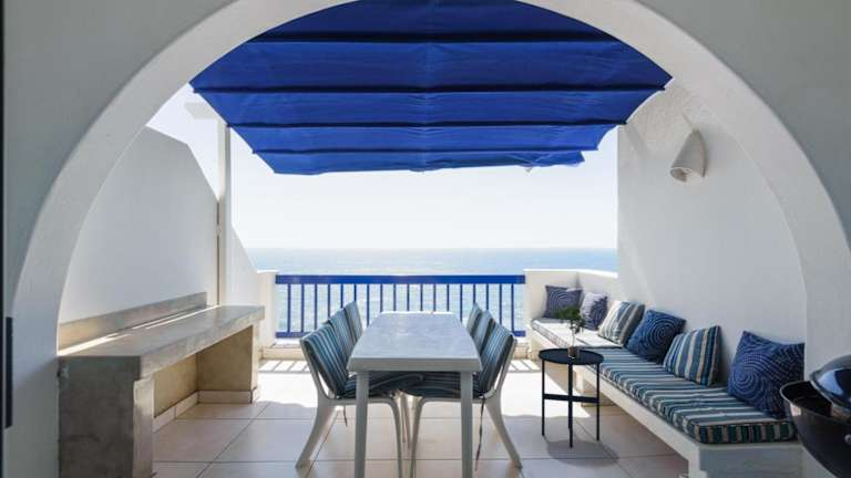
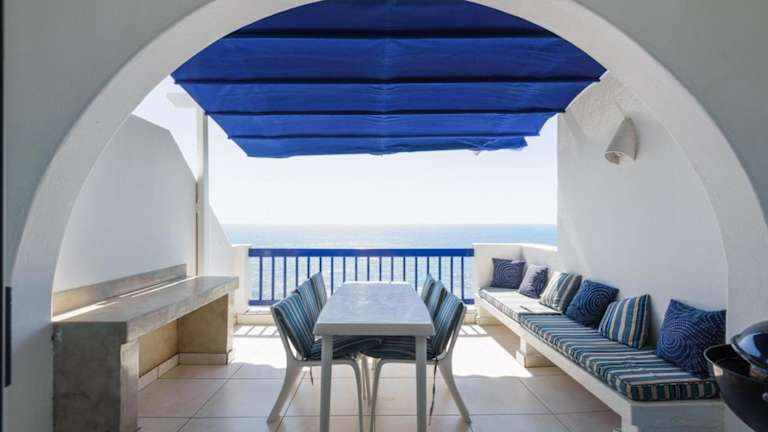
- side table [536,347,605,449]
- potted plant [548,303,594,358]
